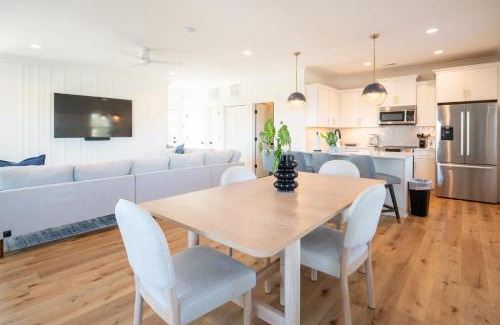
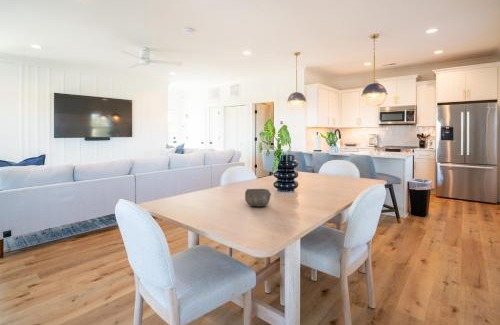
+ bowl [244,188,272,208]
